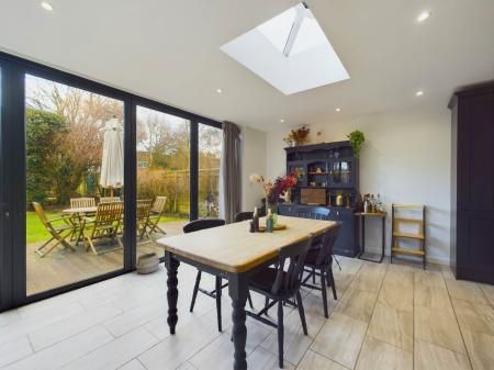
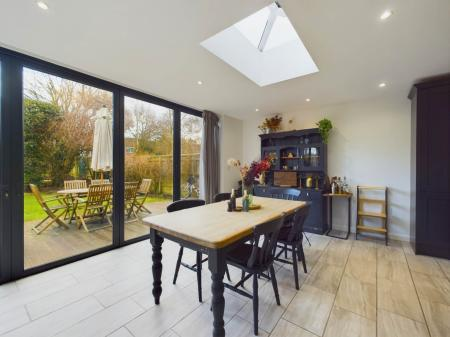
- woven basket [134,249,160,274]
